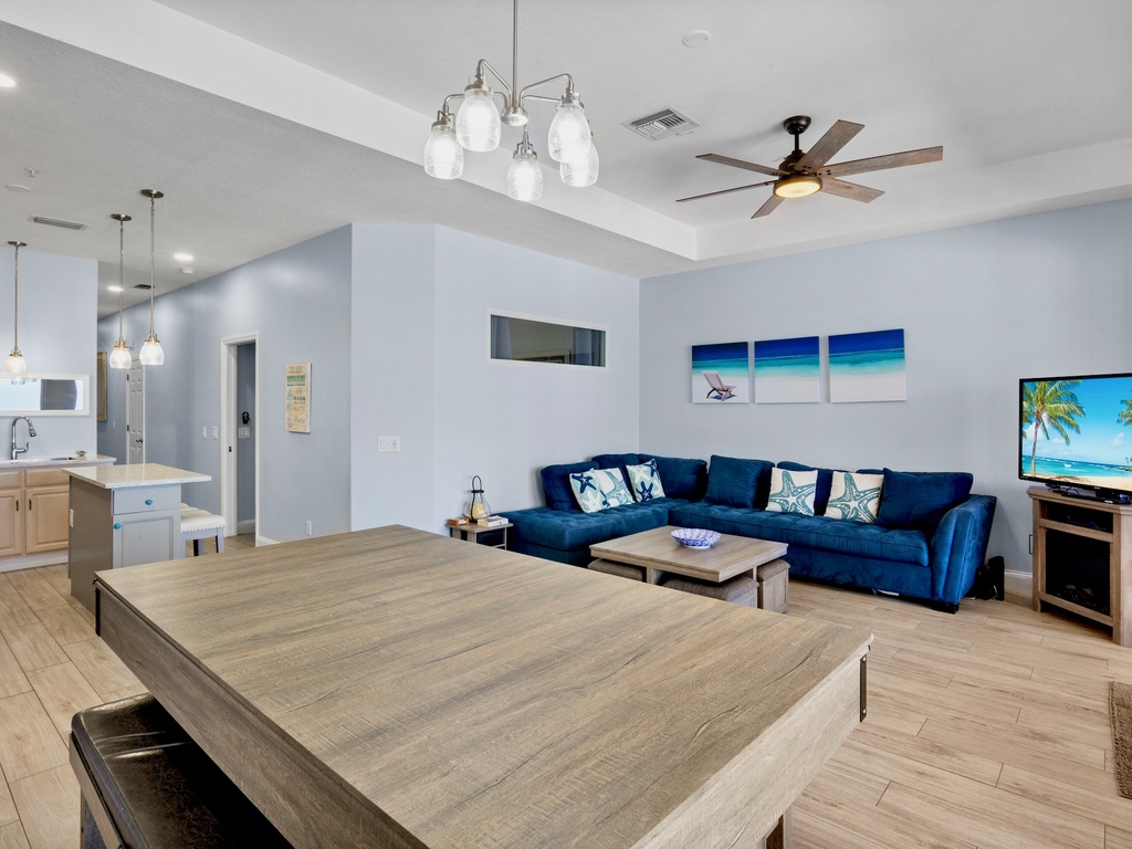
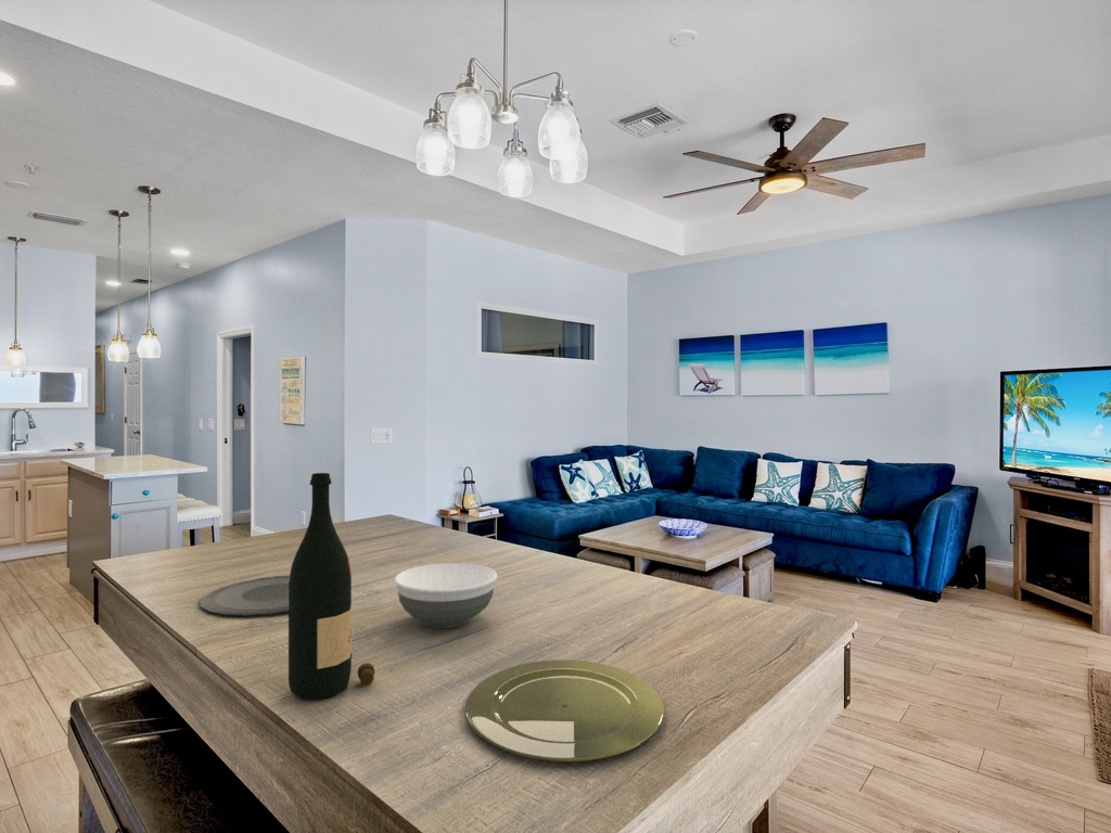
+ plate [200,575,290,617]
+ bowl [393,562,499,629]
+ plate [464,658,665,762]
+ wine bottle [288,472,375,701]
